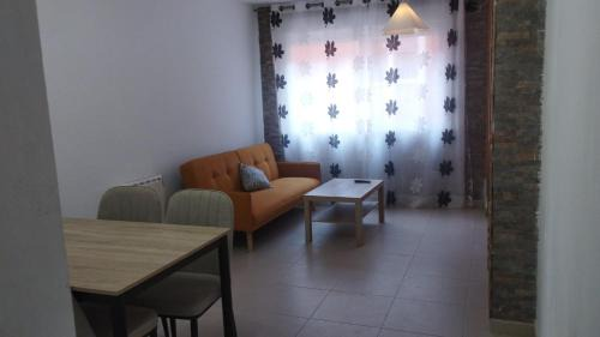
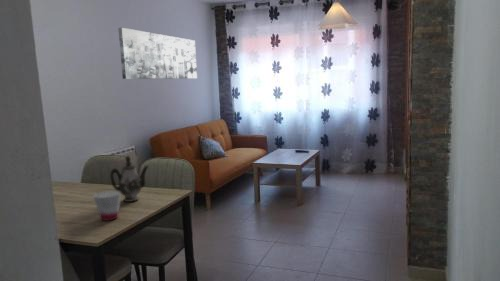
+ teapot [109,154,150,203]
+ cup [92,190,122,222]
+ wall art [117,27,198,80]
